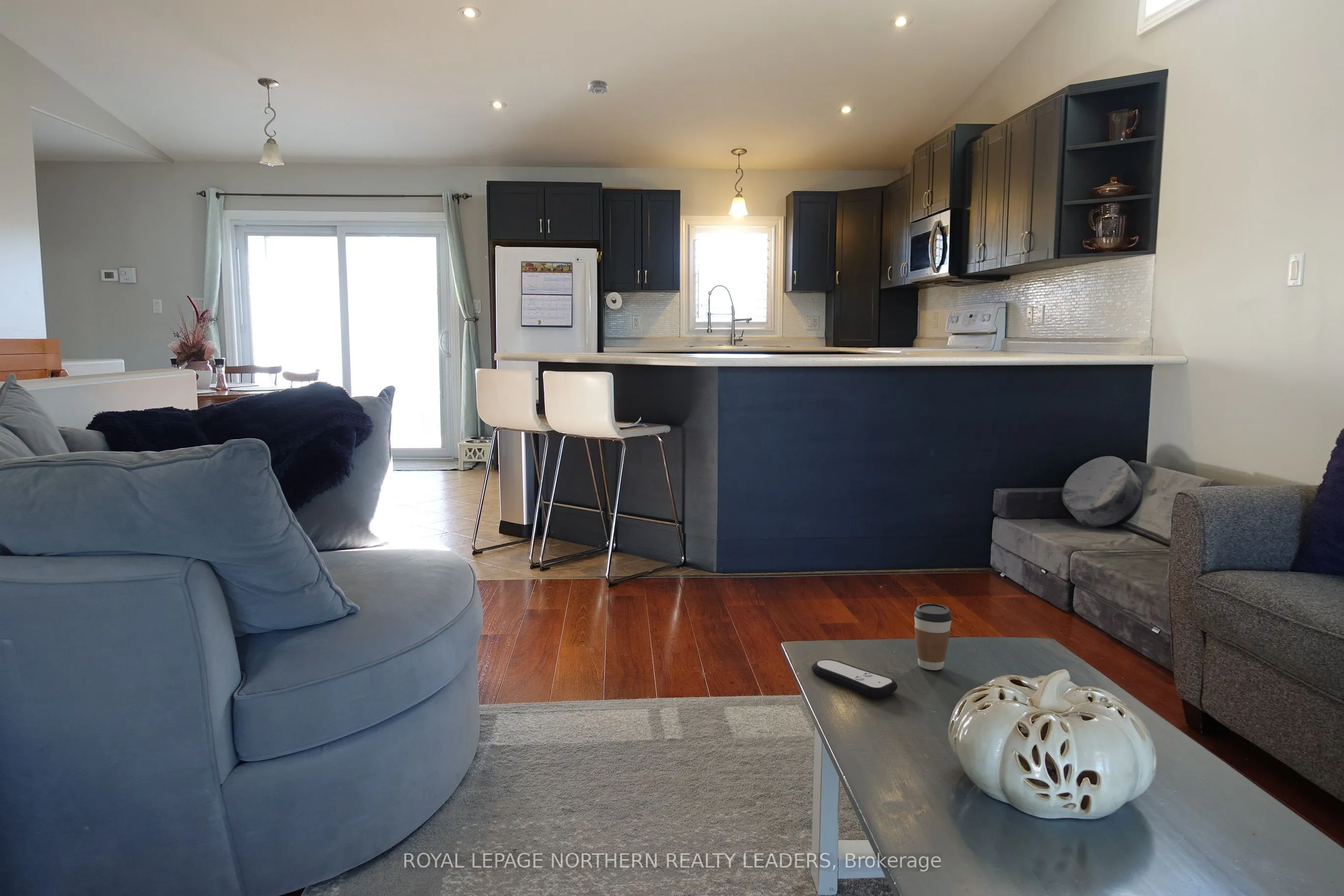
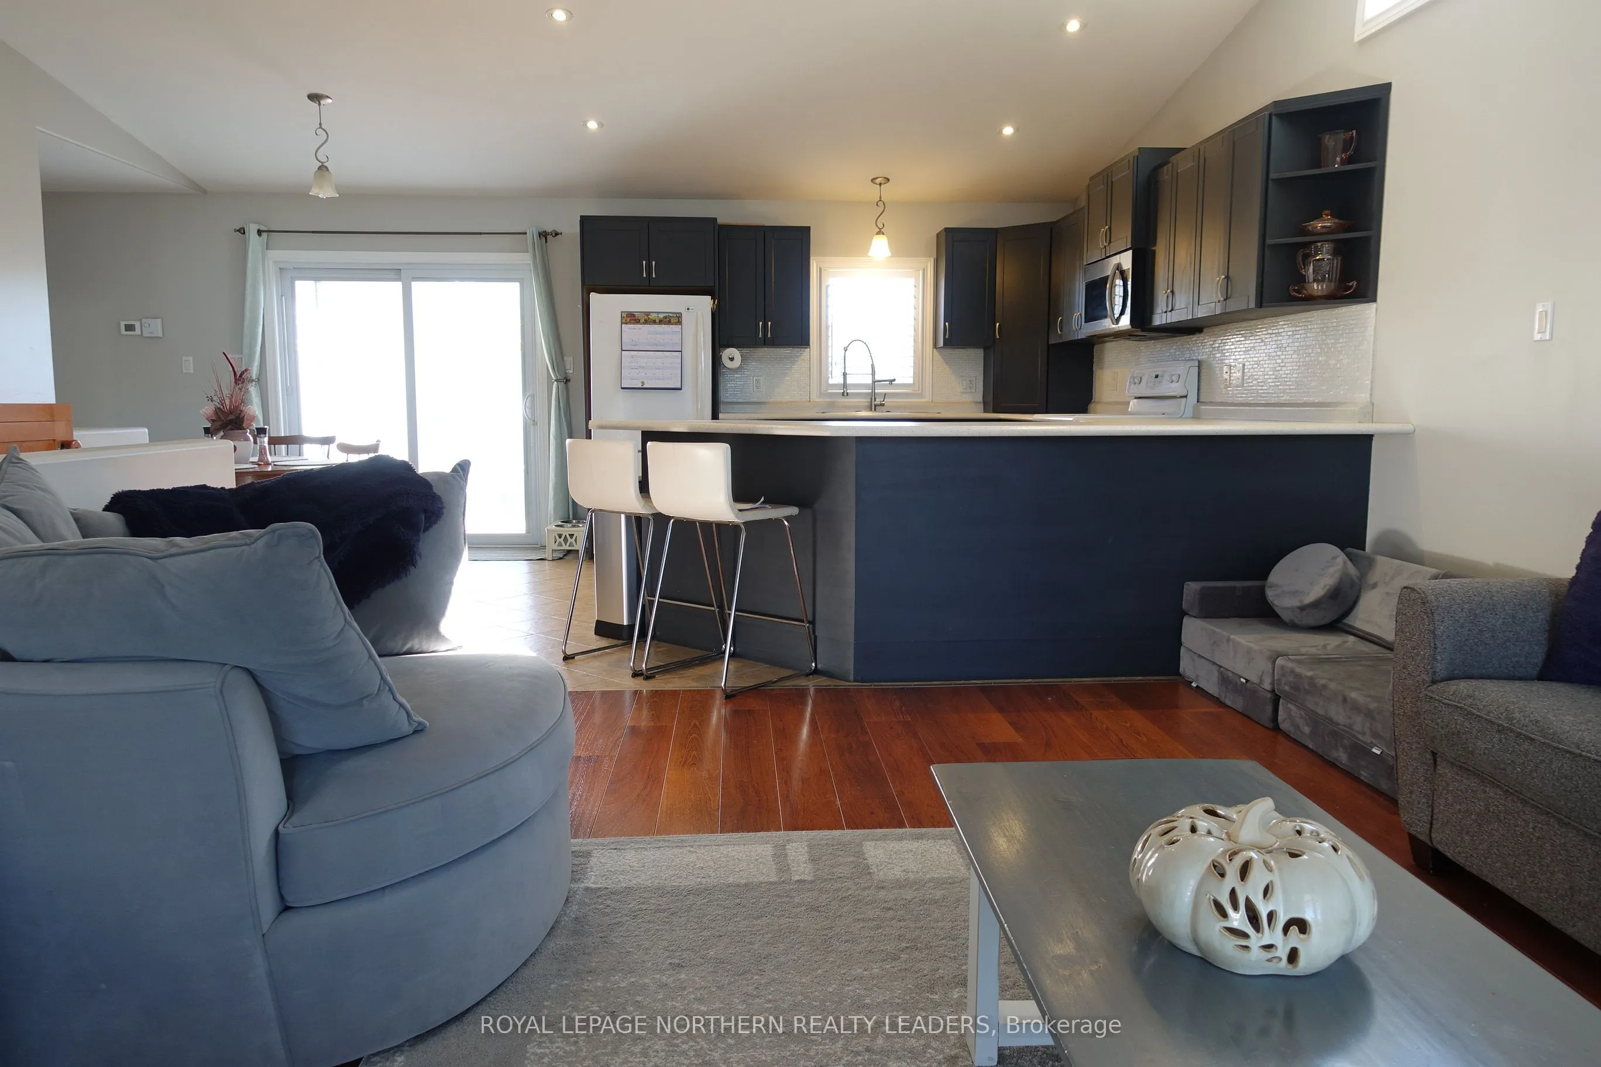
- coffee cup [913,603,953,671]
- remote control [811,659,898,699]
- smoke detector [588,80,609,94]
